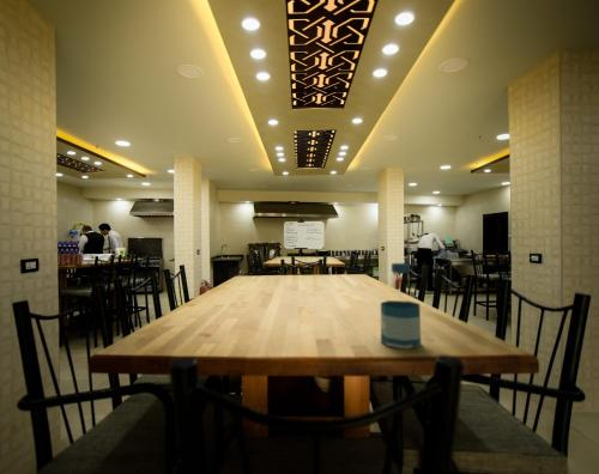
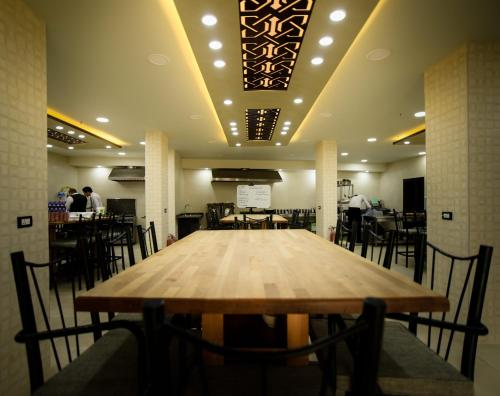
- bottle [380,262,422,351]
